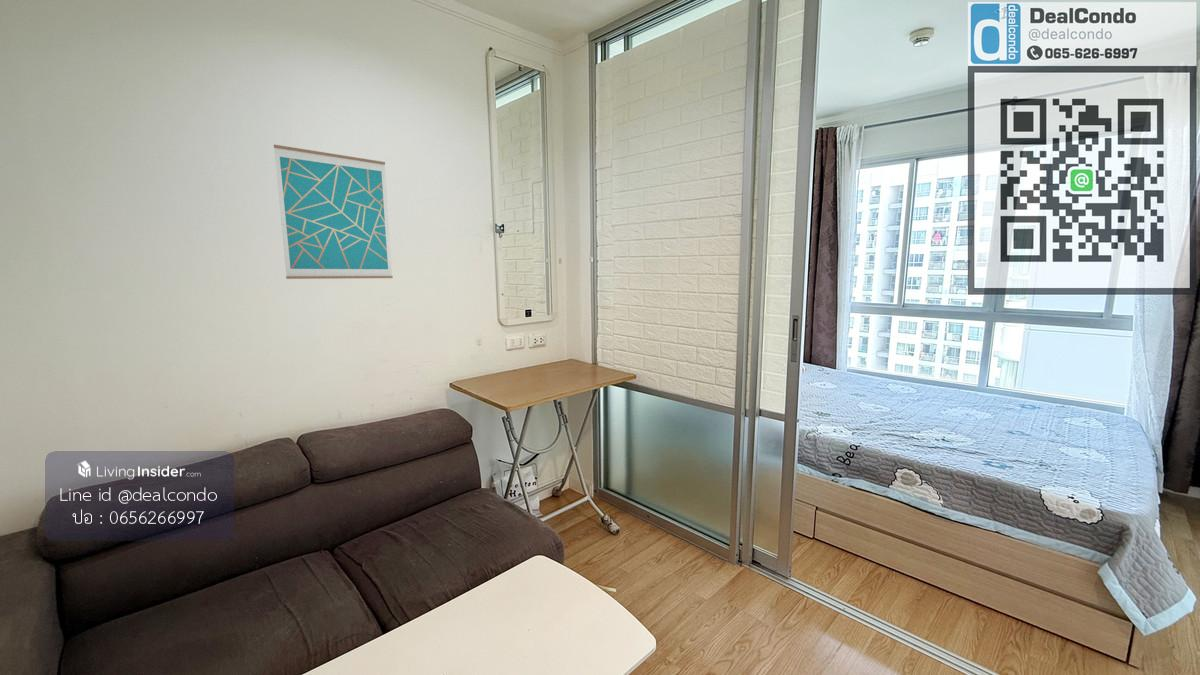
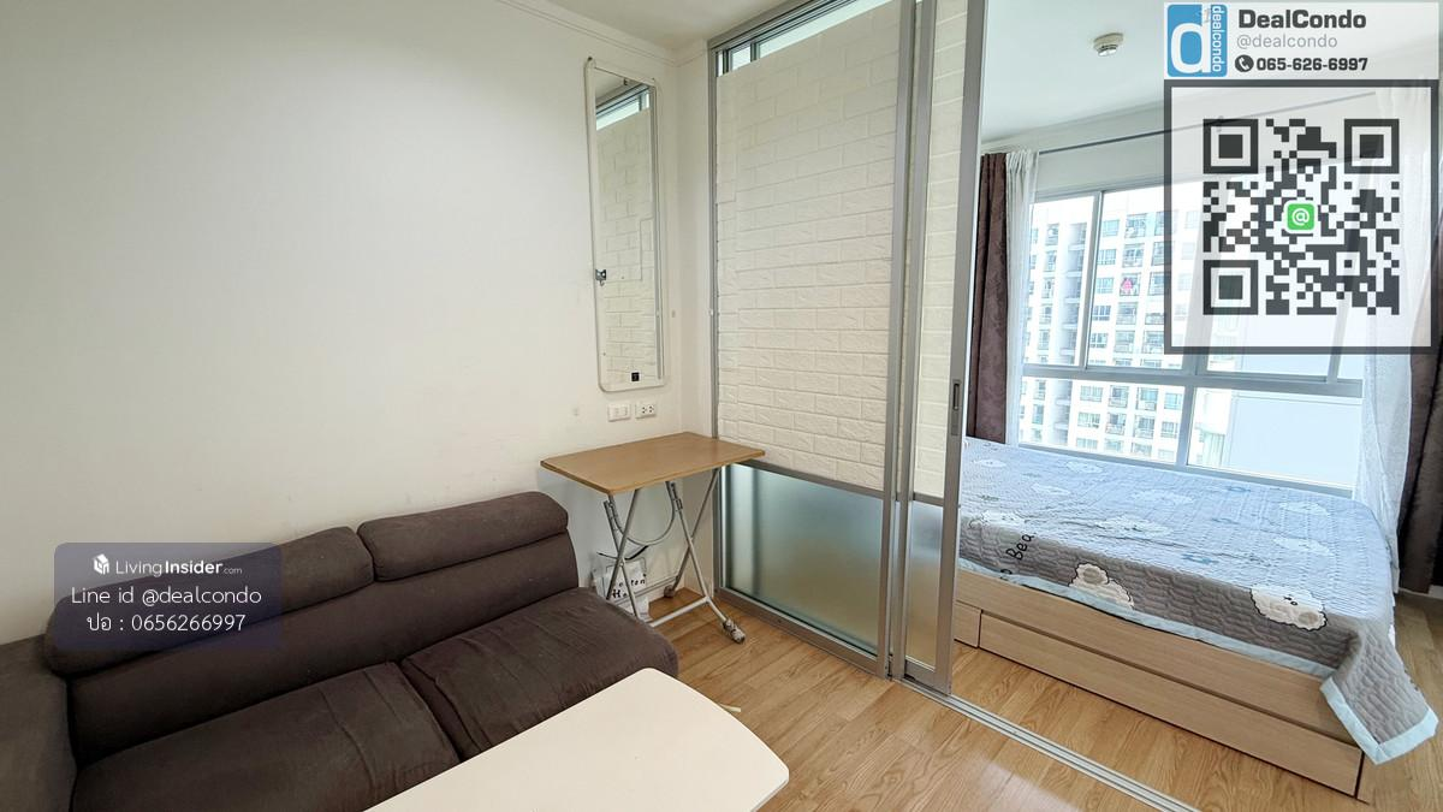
- wall art [273,144,394,280]
